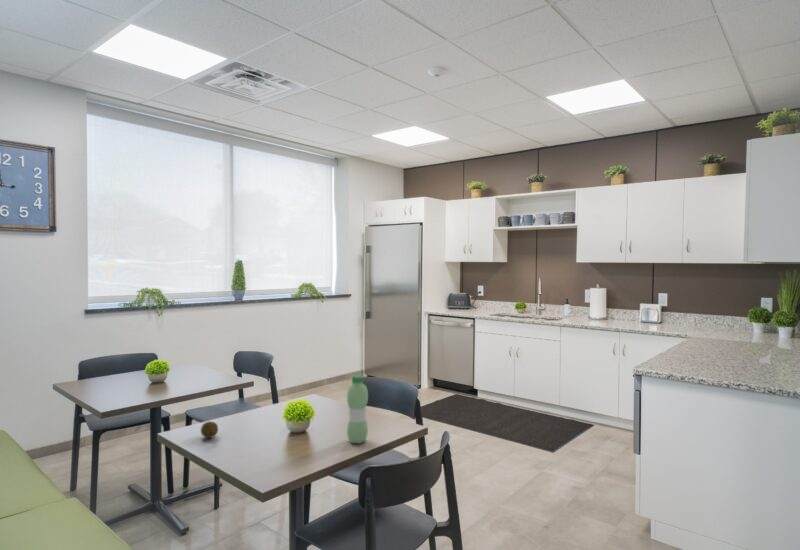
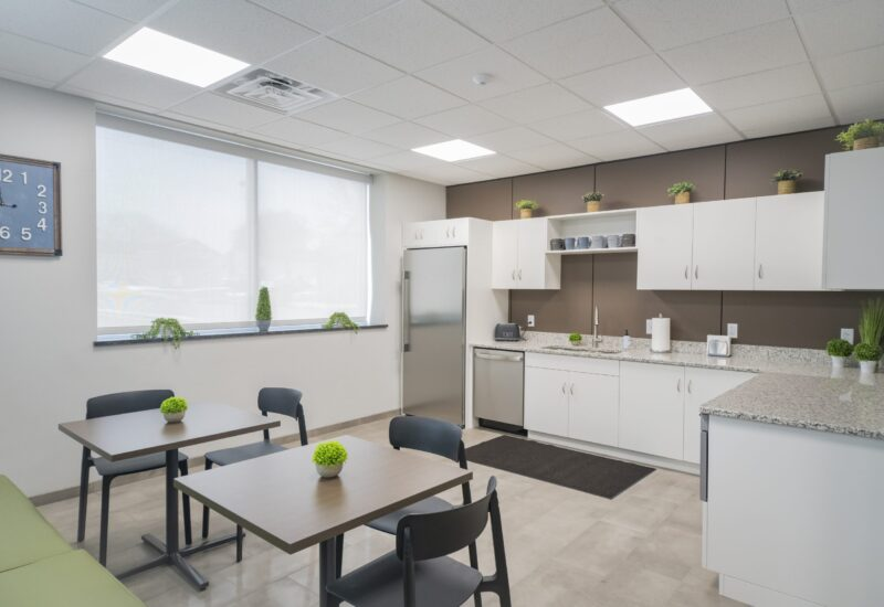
- fruit [200,420,219,439]
- water bottle [346,374,369,445]
